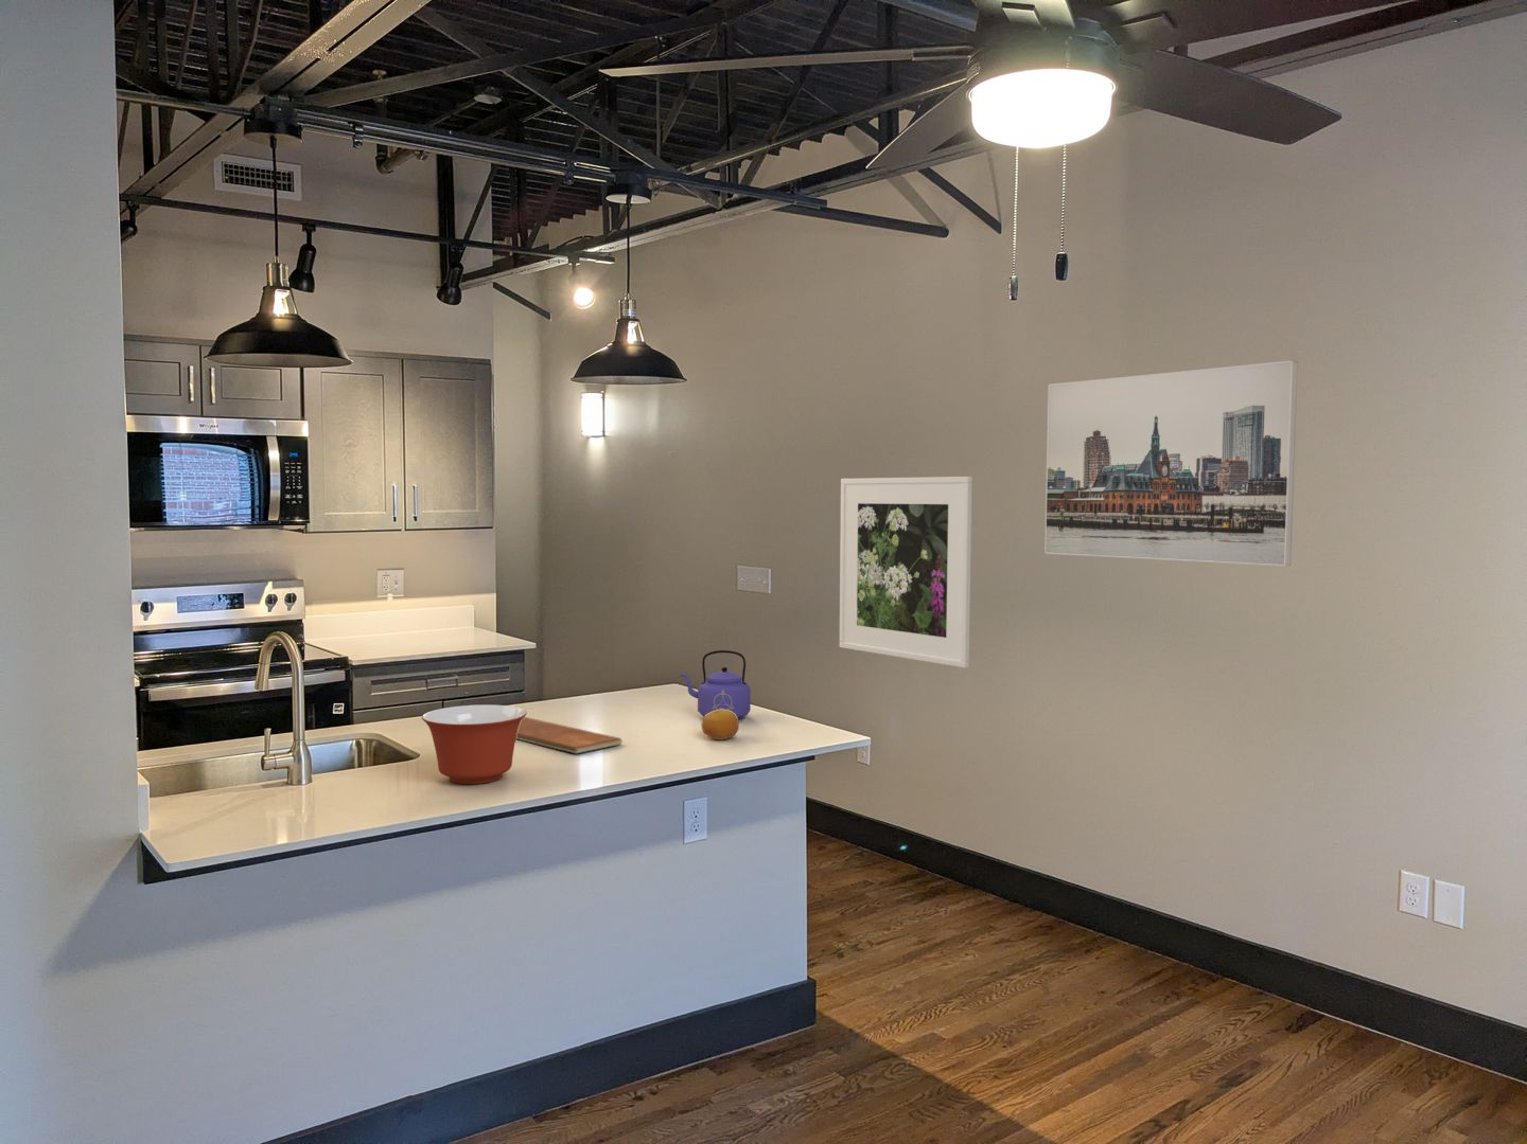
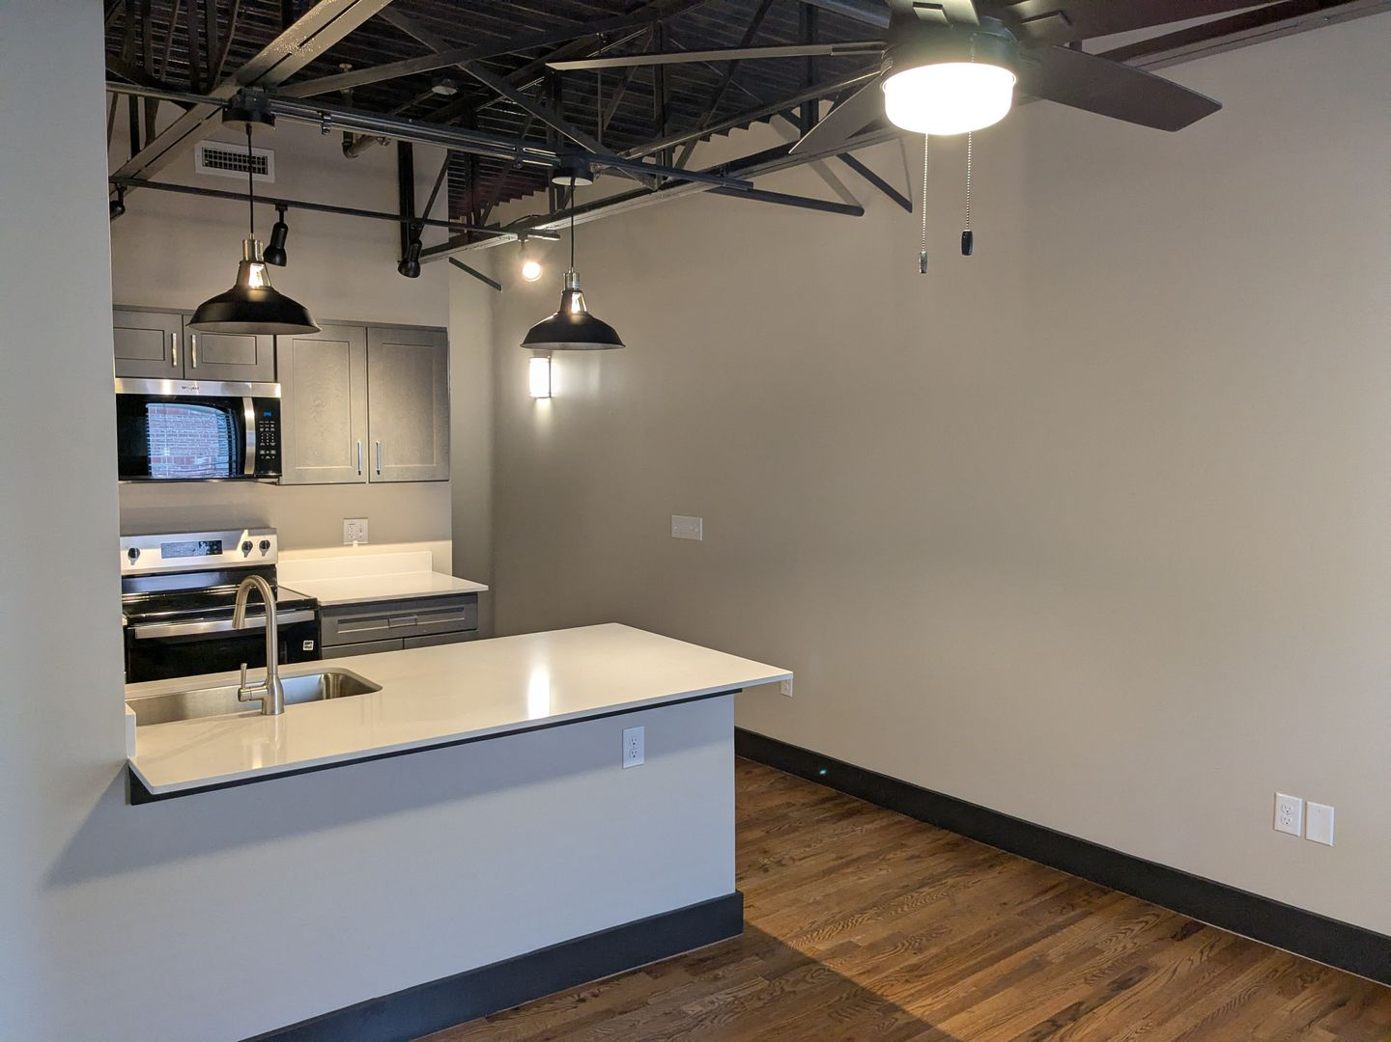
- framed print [1044,359,1299,567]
- kettle [679,649,751,720]
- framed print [839,476,974,668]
- fruit [700,709,741,740]
- mixing bowl [421,703,528,785]
- chopping board [516,716,624,755]
